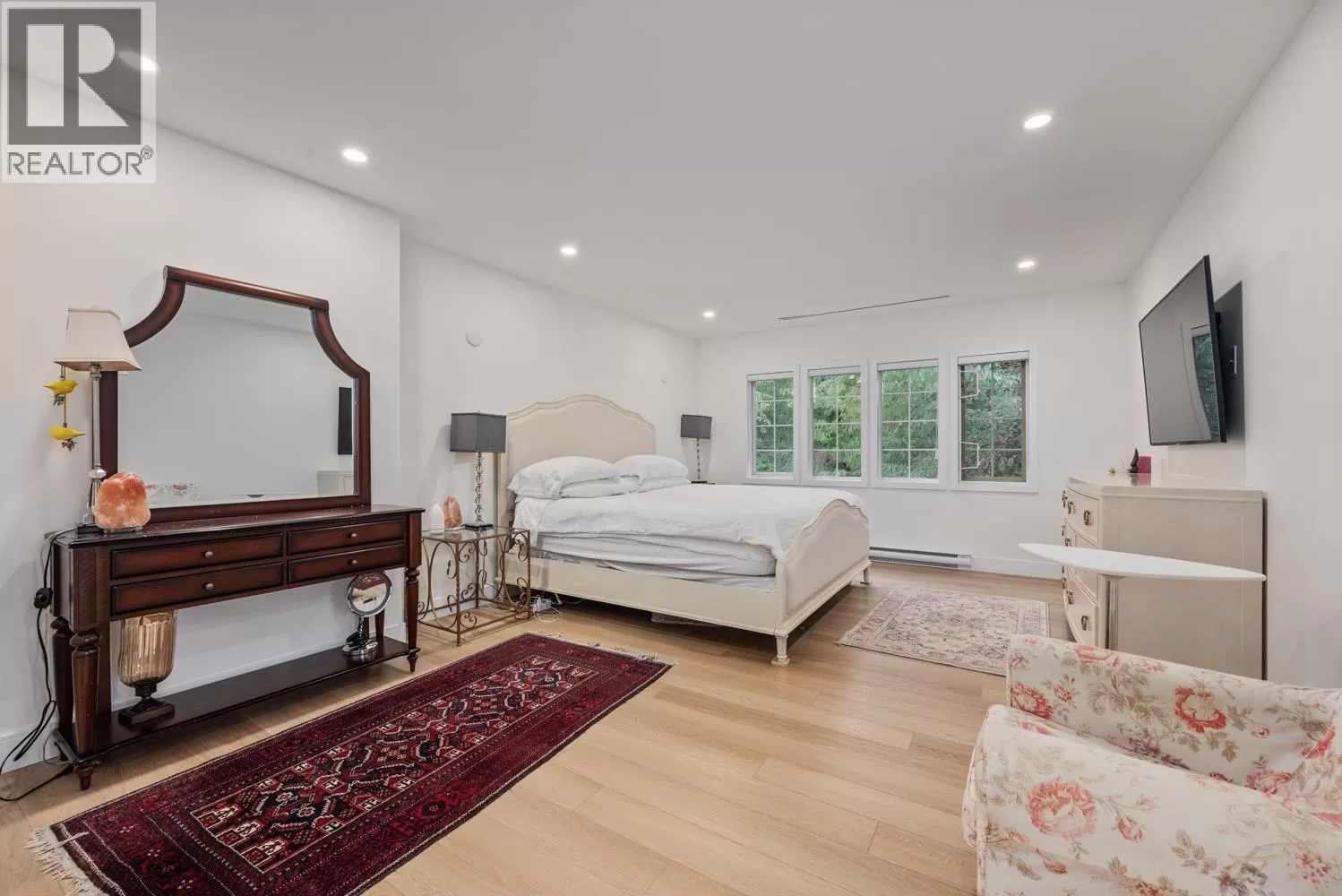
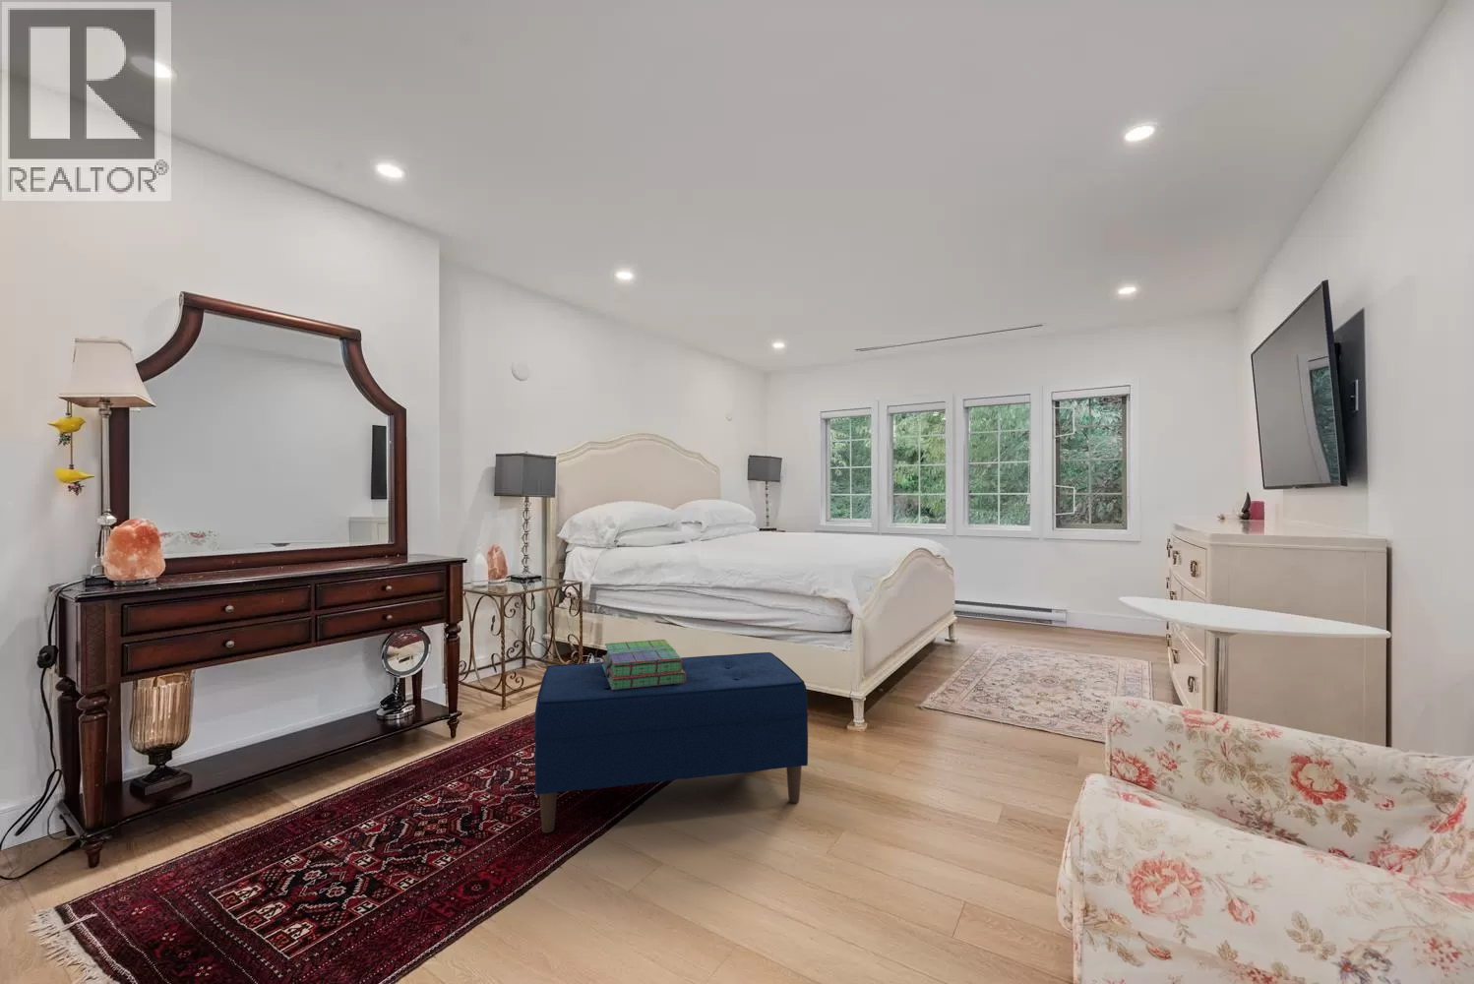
+ bench [534,651,808,834]
+ stack of books [601,639,685,690]
